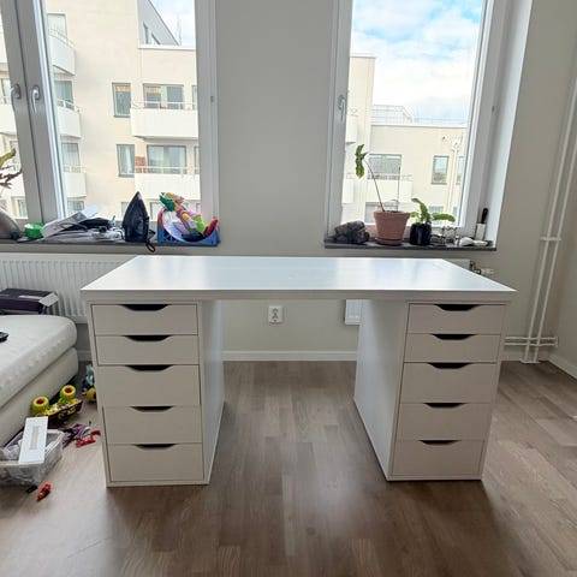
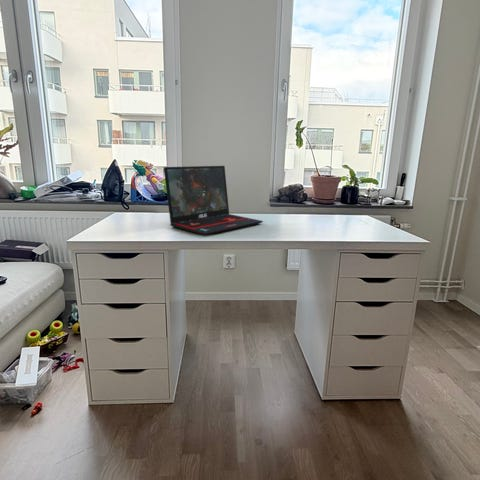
+ laptop [163,165,264,237]
